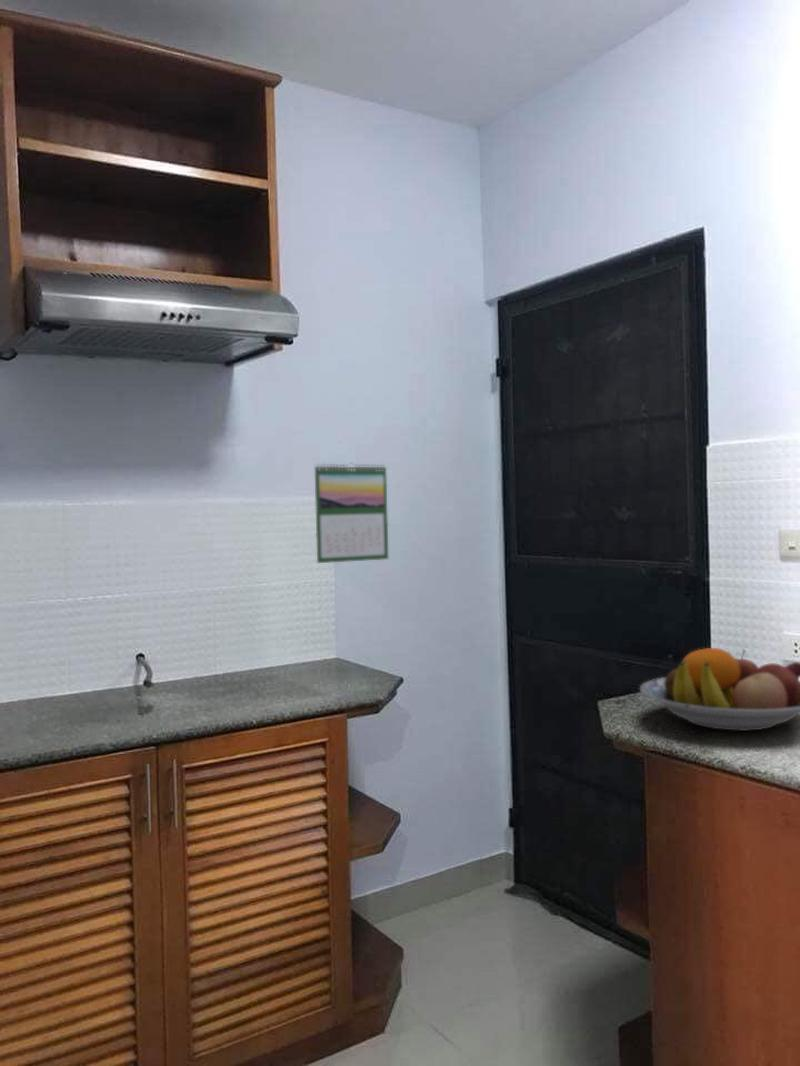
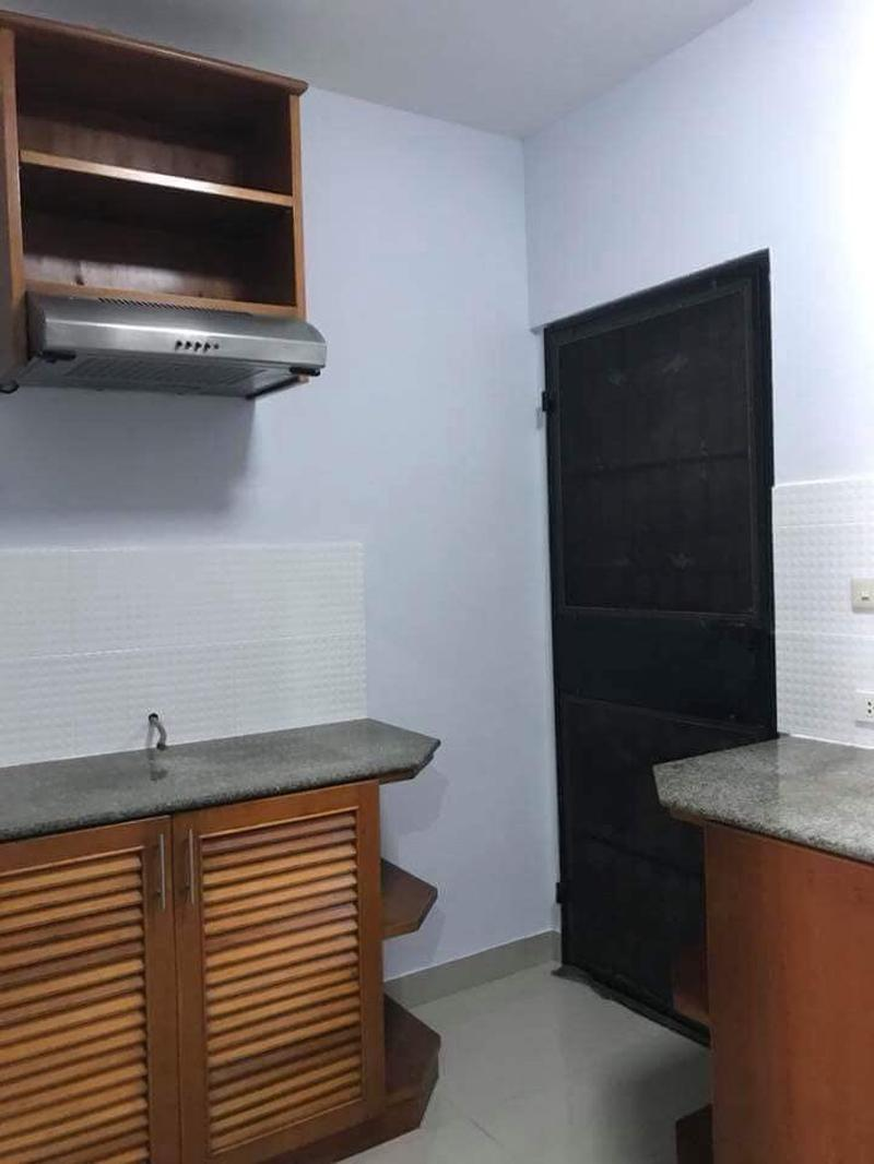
- fruit bowl [639,647,800,732]
- calendar [314,461,389,564]
